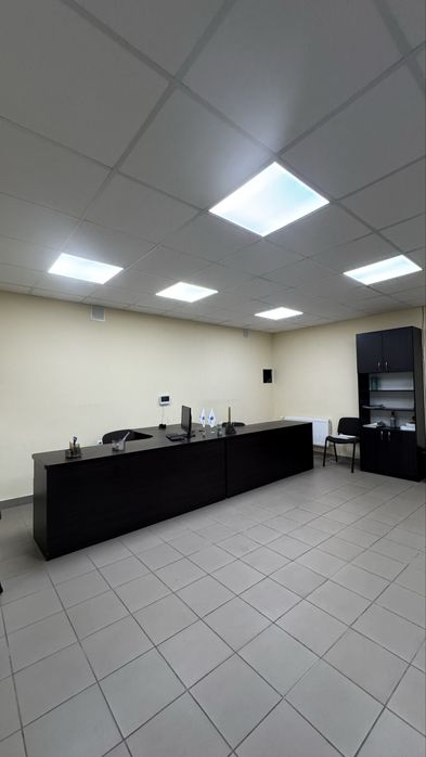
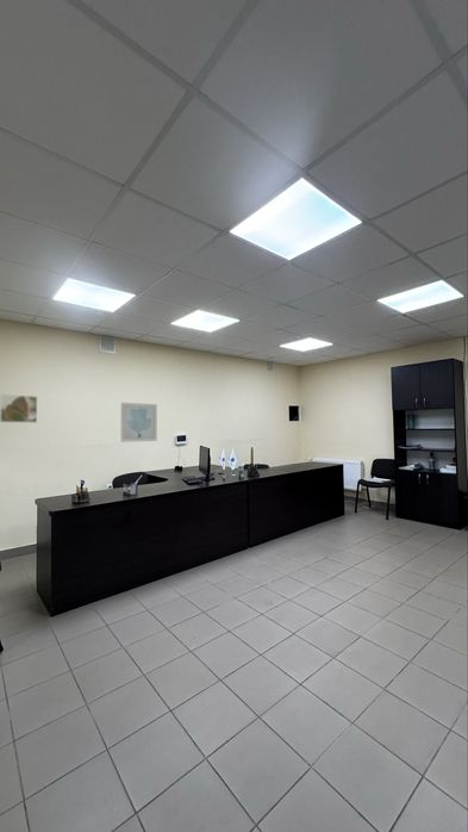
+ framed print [0,393,38,423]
+ wall art [120,402,158,443]
